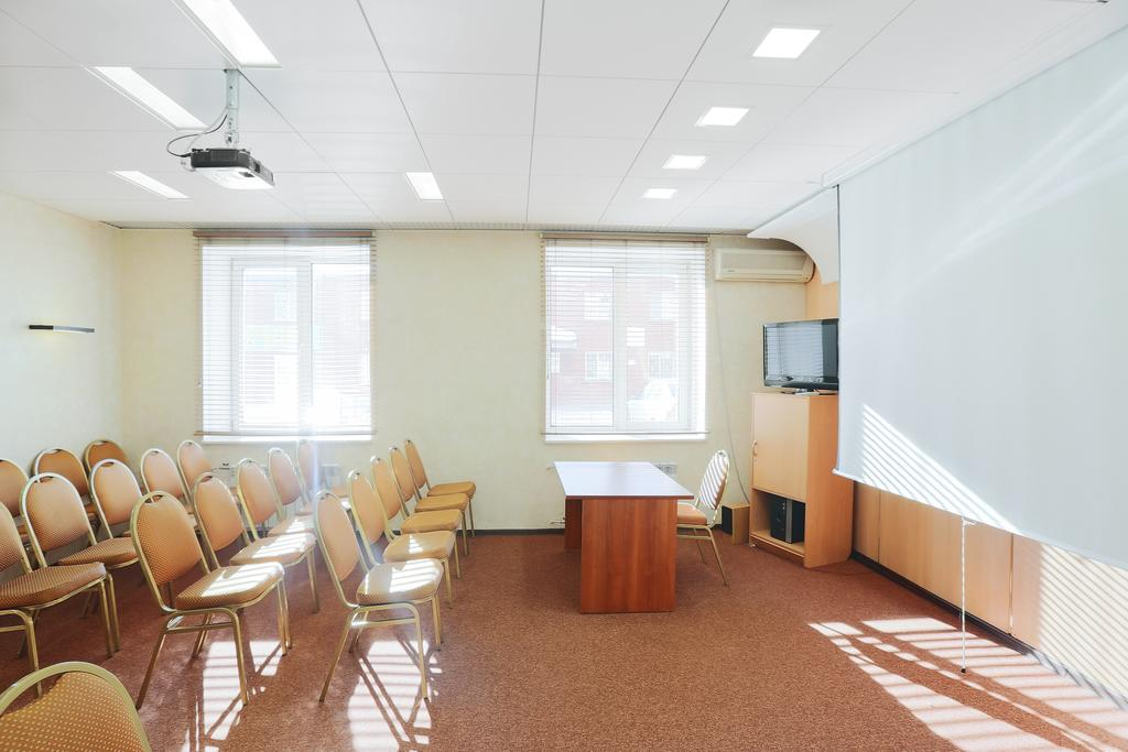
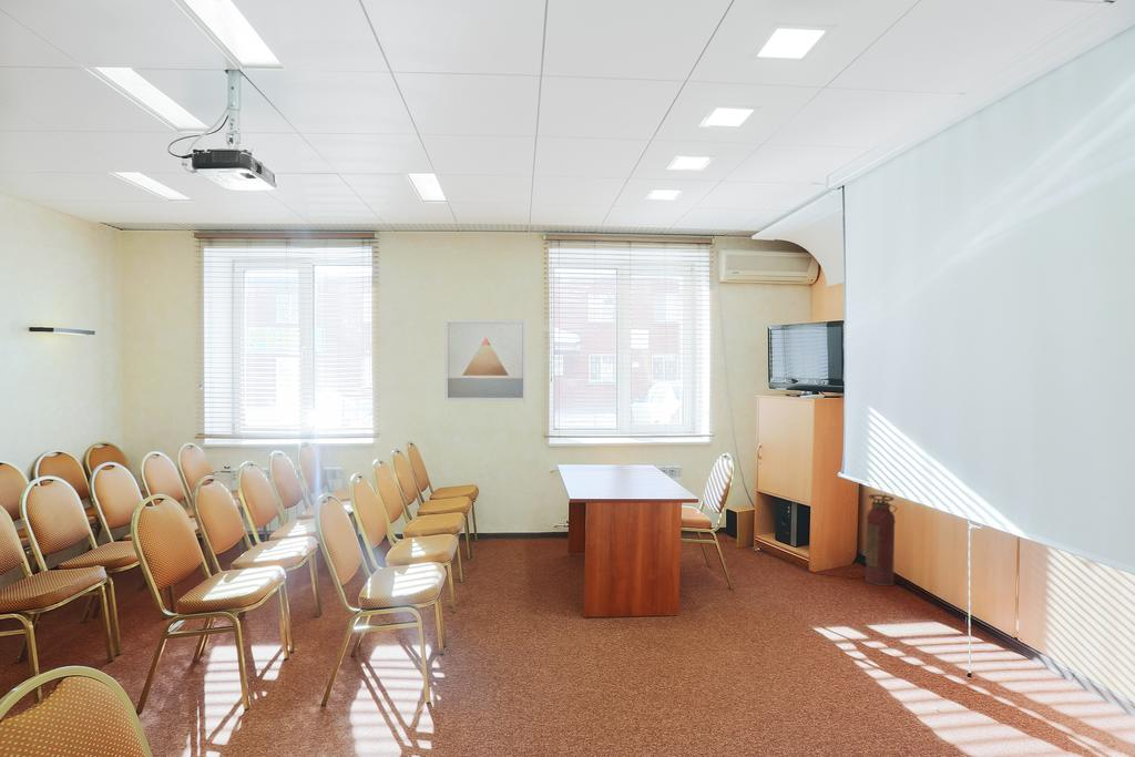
+ wall art [443,318,528,402]
+ fire extinguisher [865,493,899,586]
